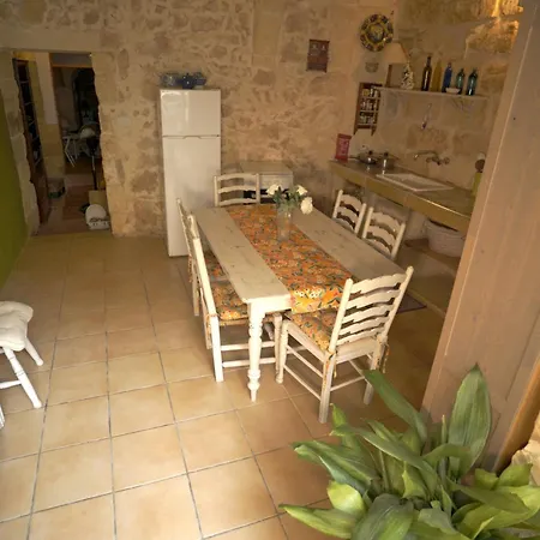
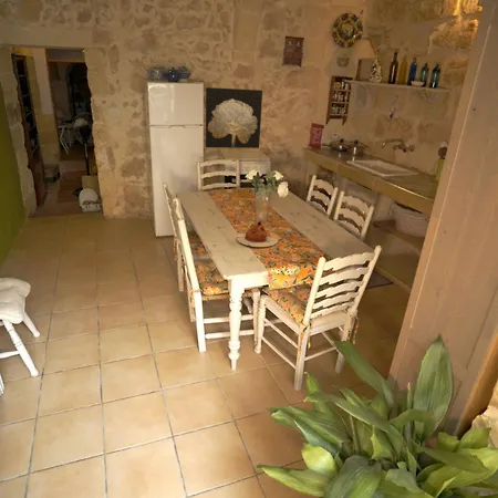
+ teapot [236,219,279,248]
+ wall art [205,86,263,149]
